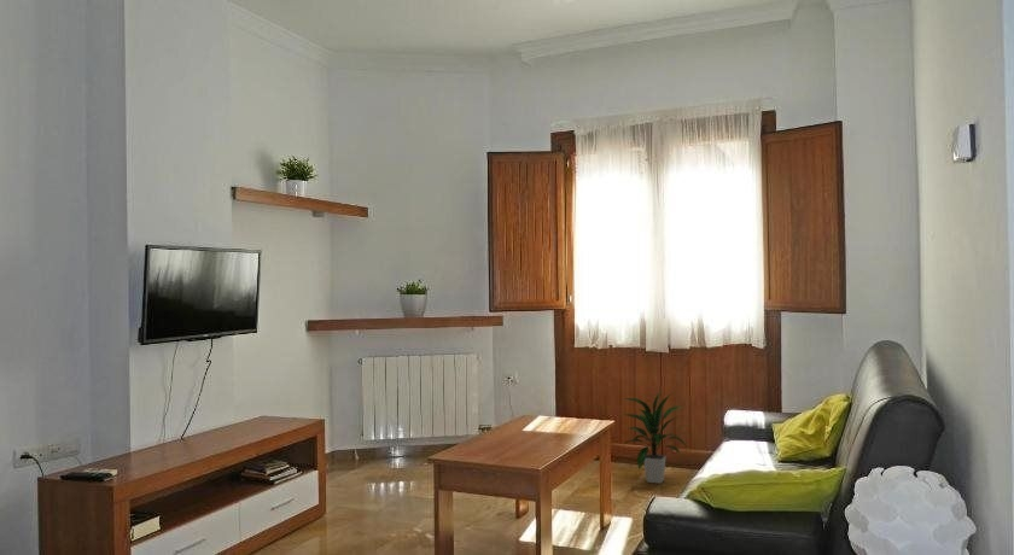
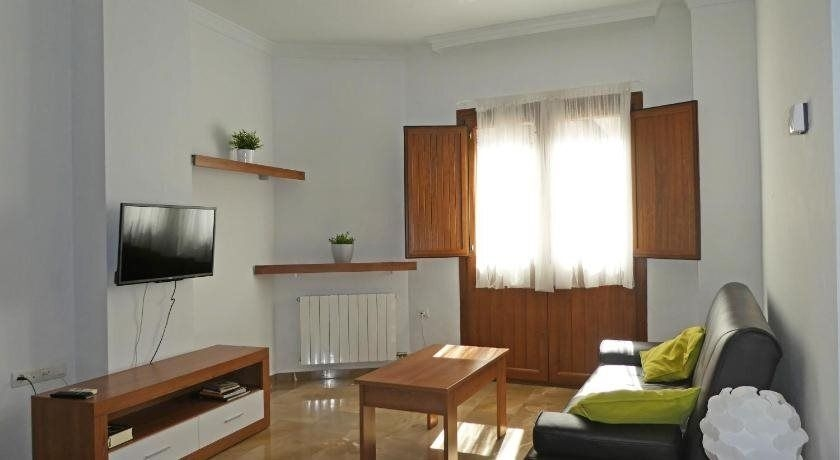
- indoor plant [617,388,689,485]
